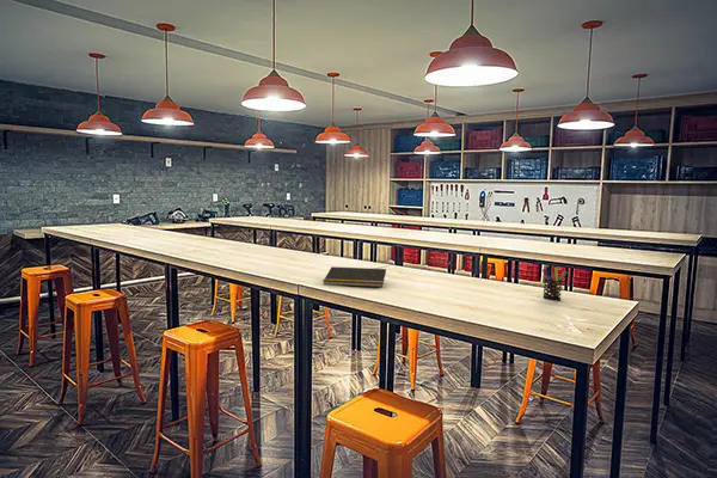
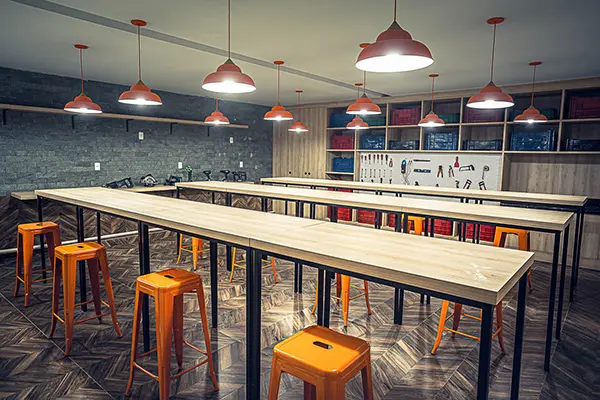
- notepad [323,265,387,288]
- pen holder [541,265,568,302]
